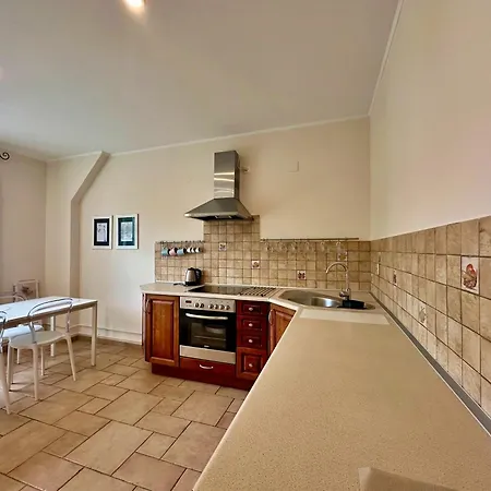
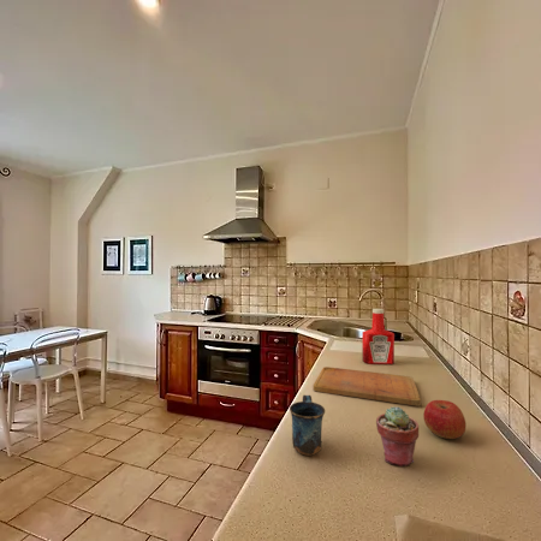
+ mug [289,394,326,457]
+ cutting board [313,365,422,406]
+ potted succulent [375,405,420,468]
+ soap bottle [361,308,396,365]
+ apple [422,399,468,440]
